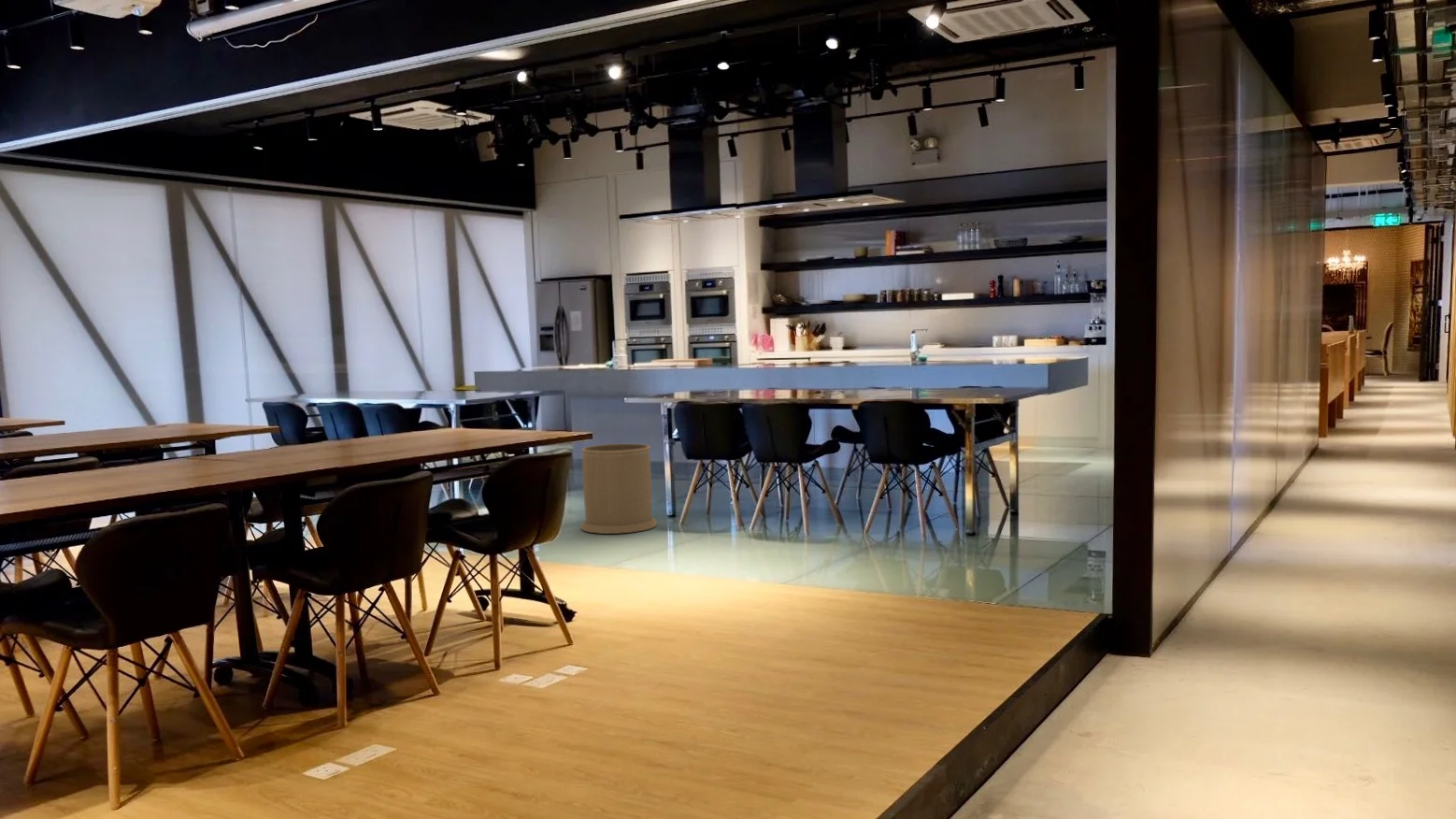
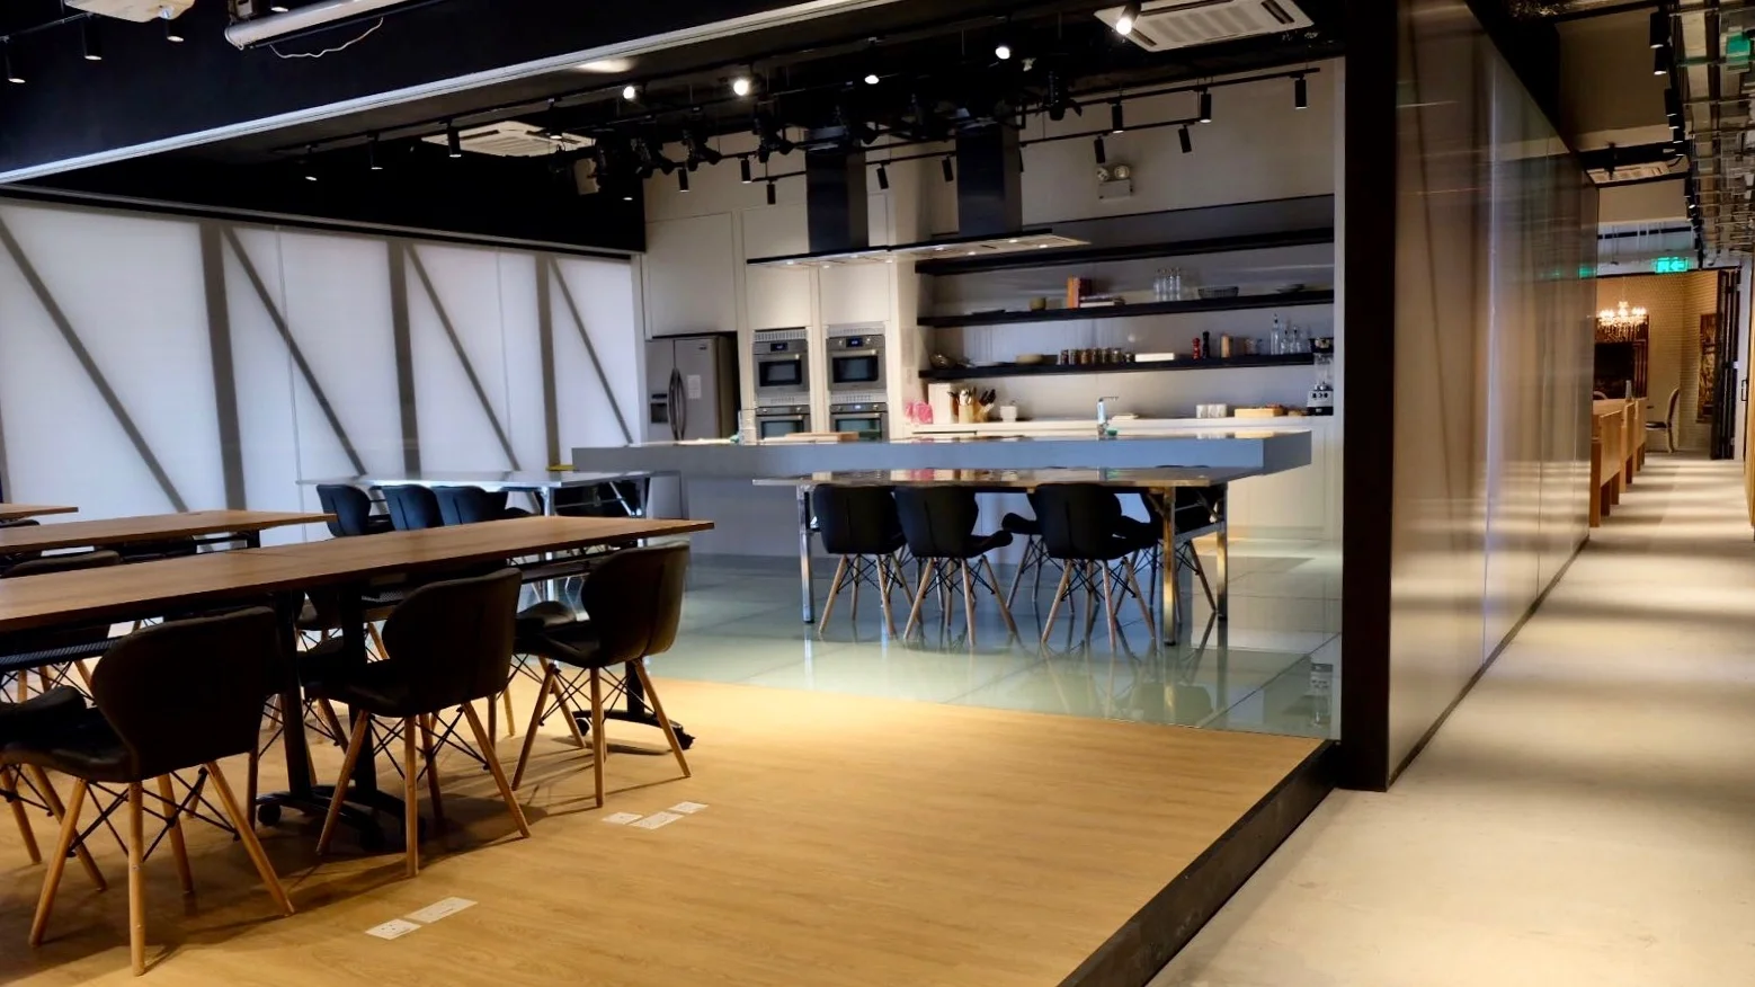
- trash can [579,443,658,535]
